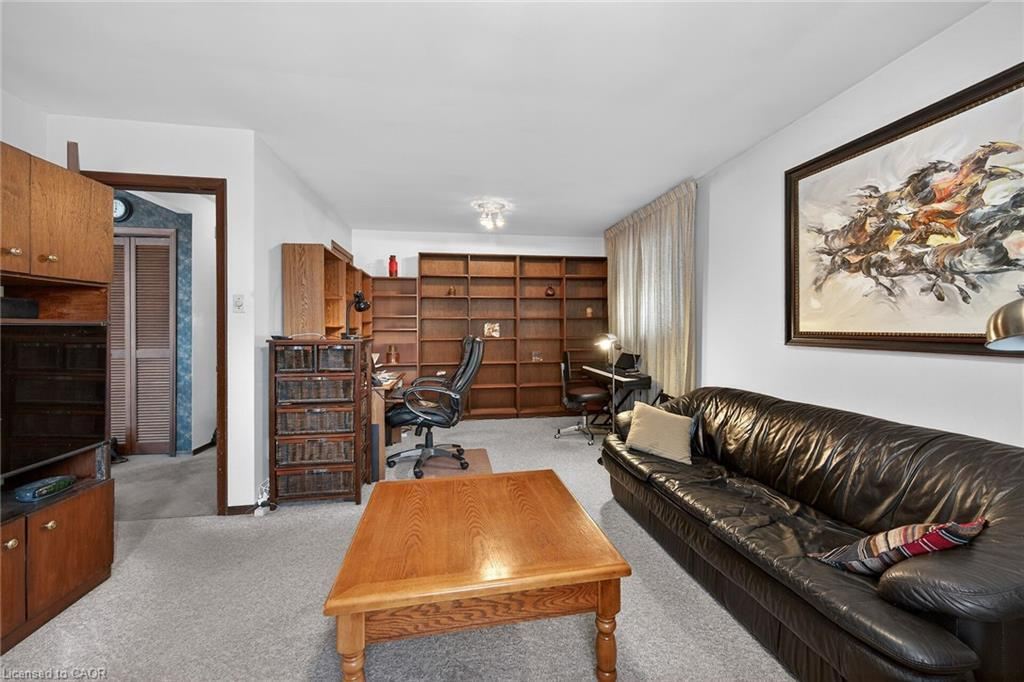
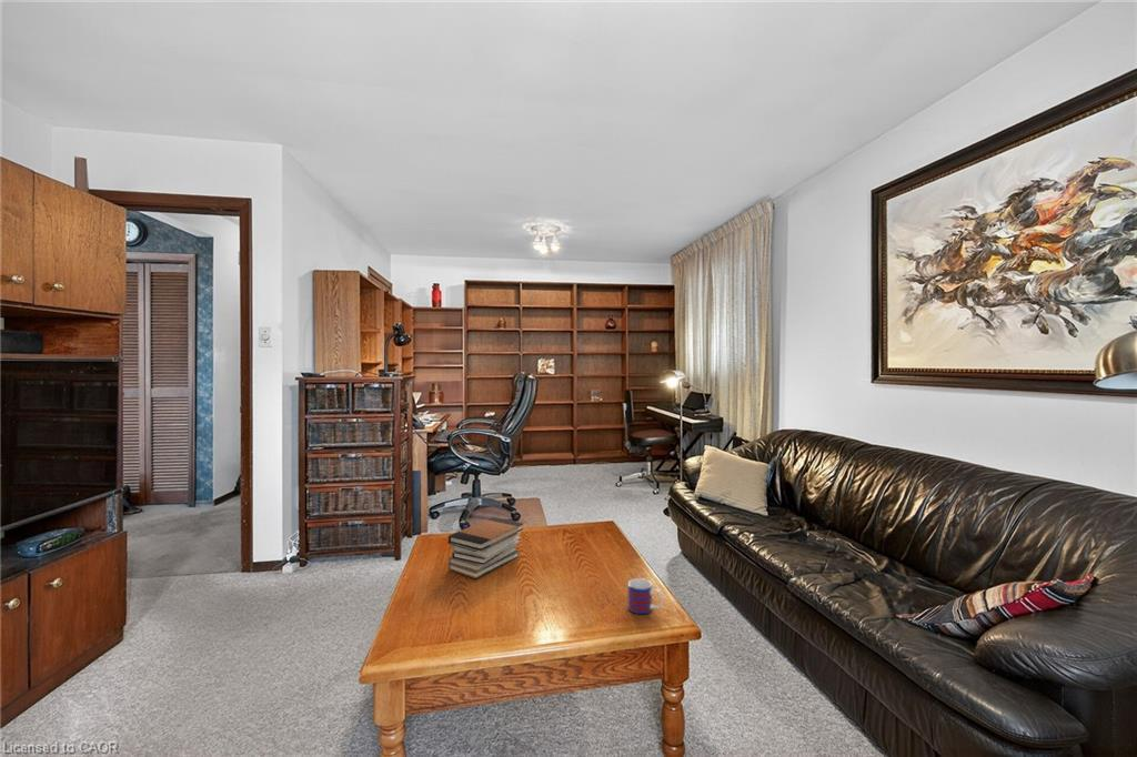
+ mug [626,577,664,615]
+ book stack [446,516,524,579]
